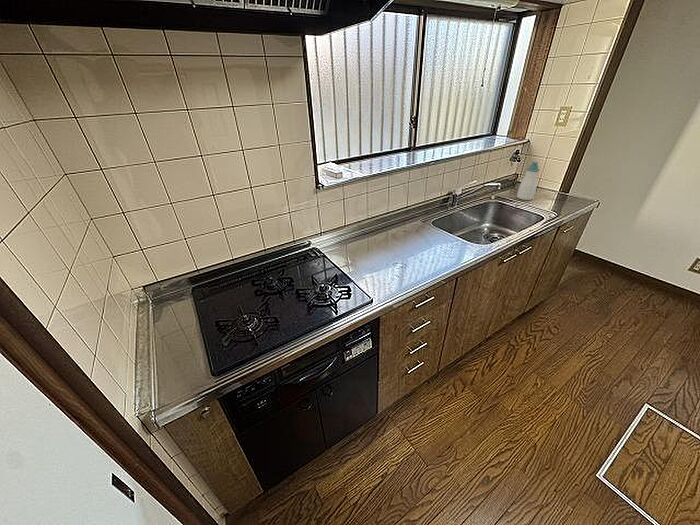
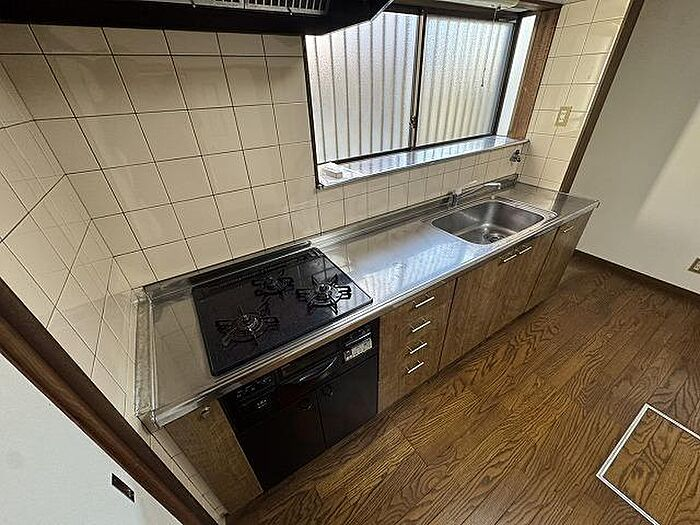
- soap bottle [516,160,541,201]
